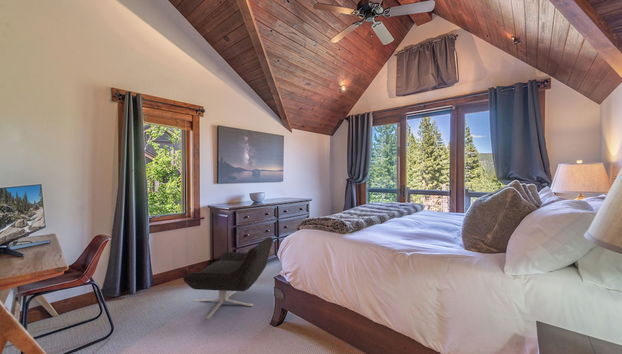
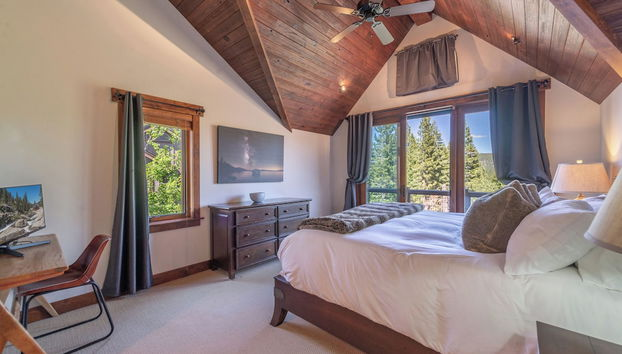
- lounge chair [182,236,274,320]
